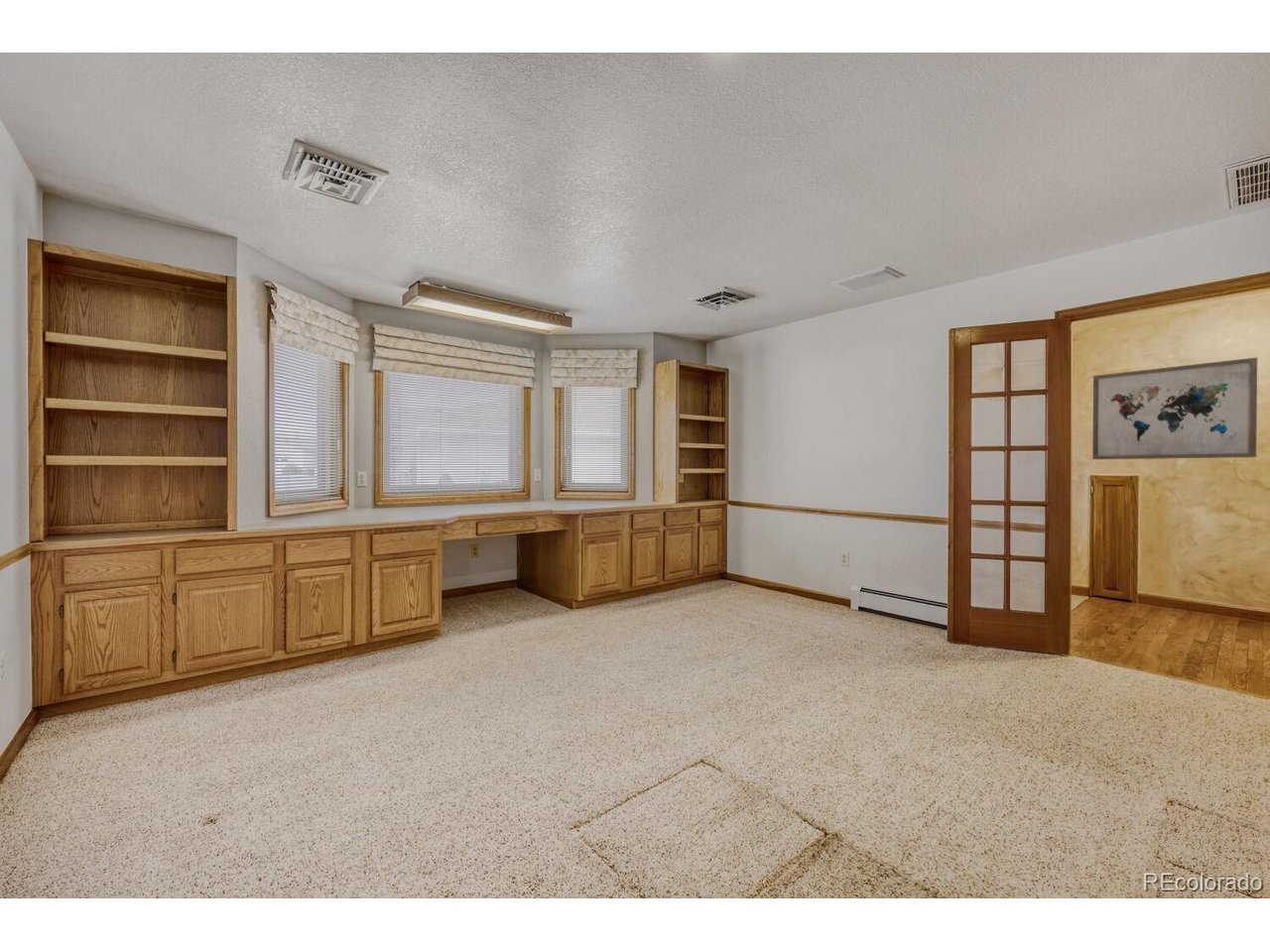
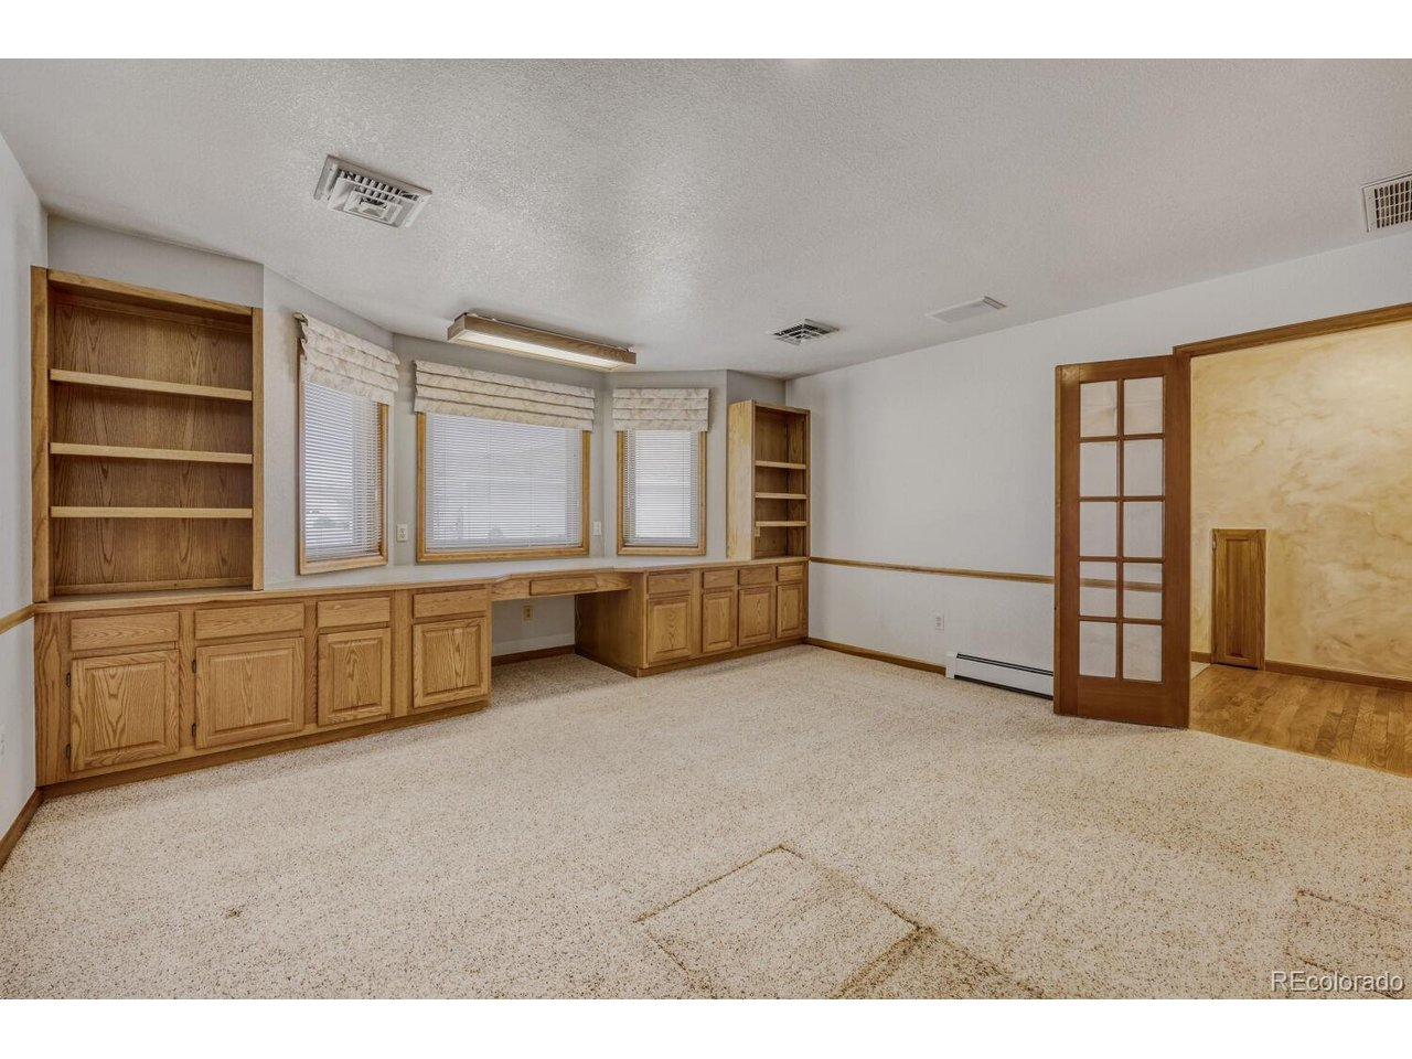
- wall art [1091,357,1258,460]
